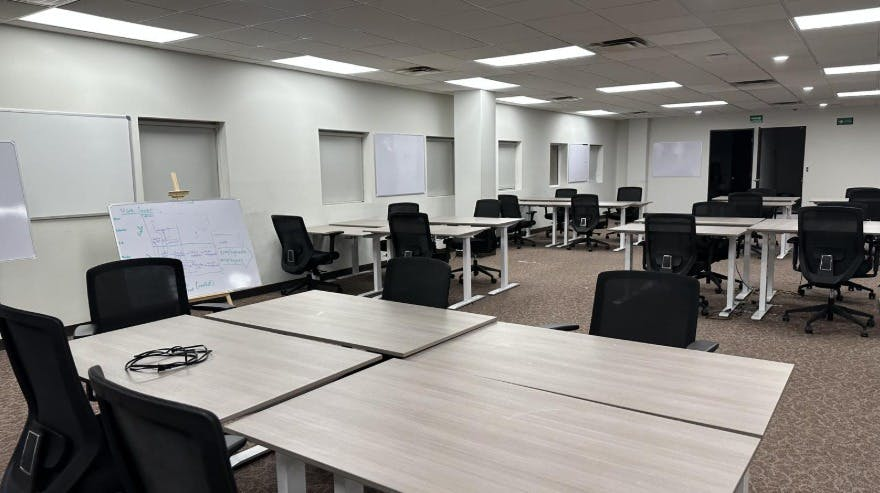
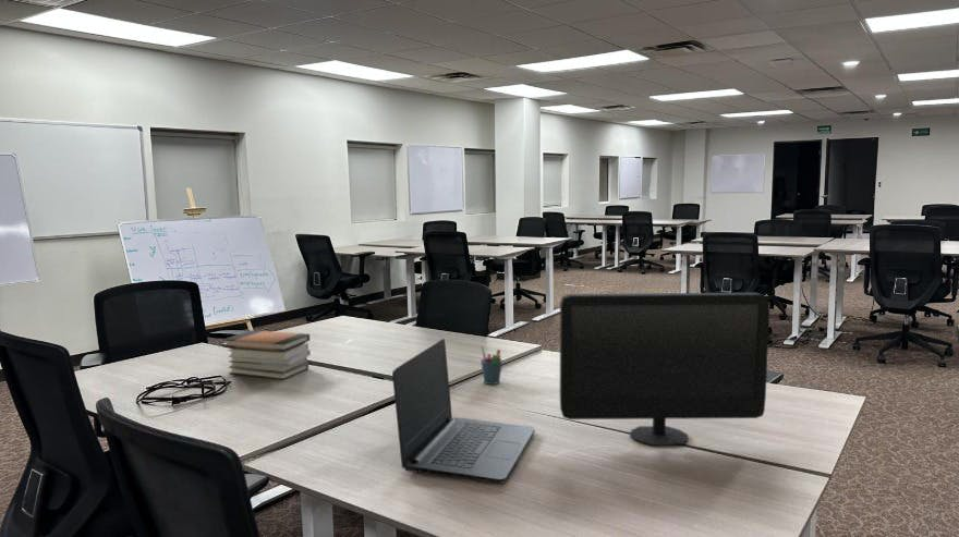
+ computer monitor [559,292,770,447]
+ book stack [221,329,312,380]
+ laptop [391,338,536,484]
+ pen holder [480,345,503,386]
